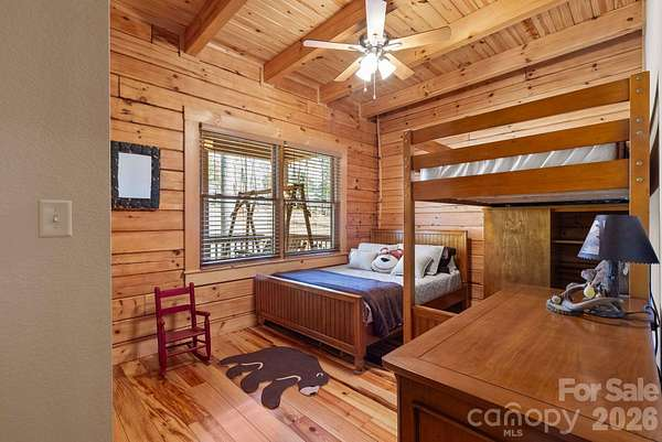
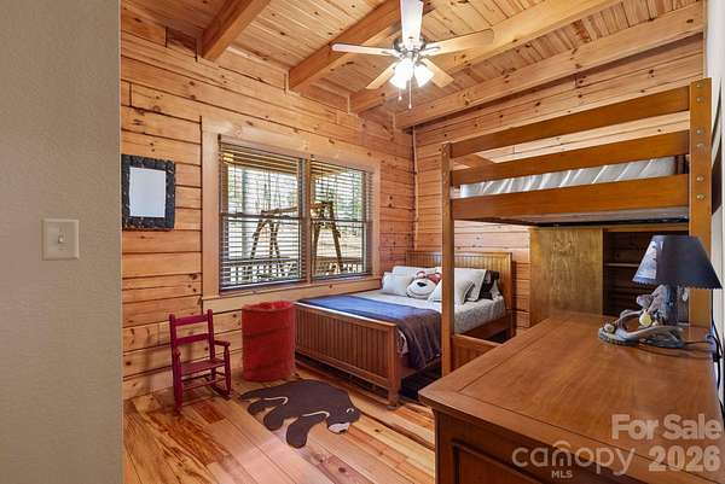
+ laundry hamper [240,299,296,383]
